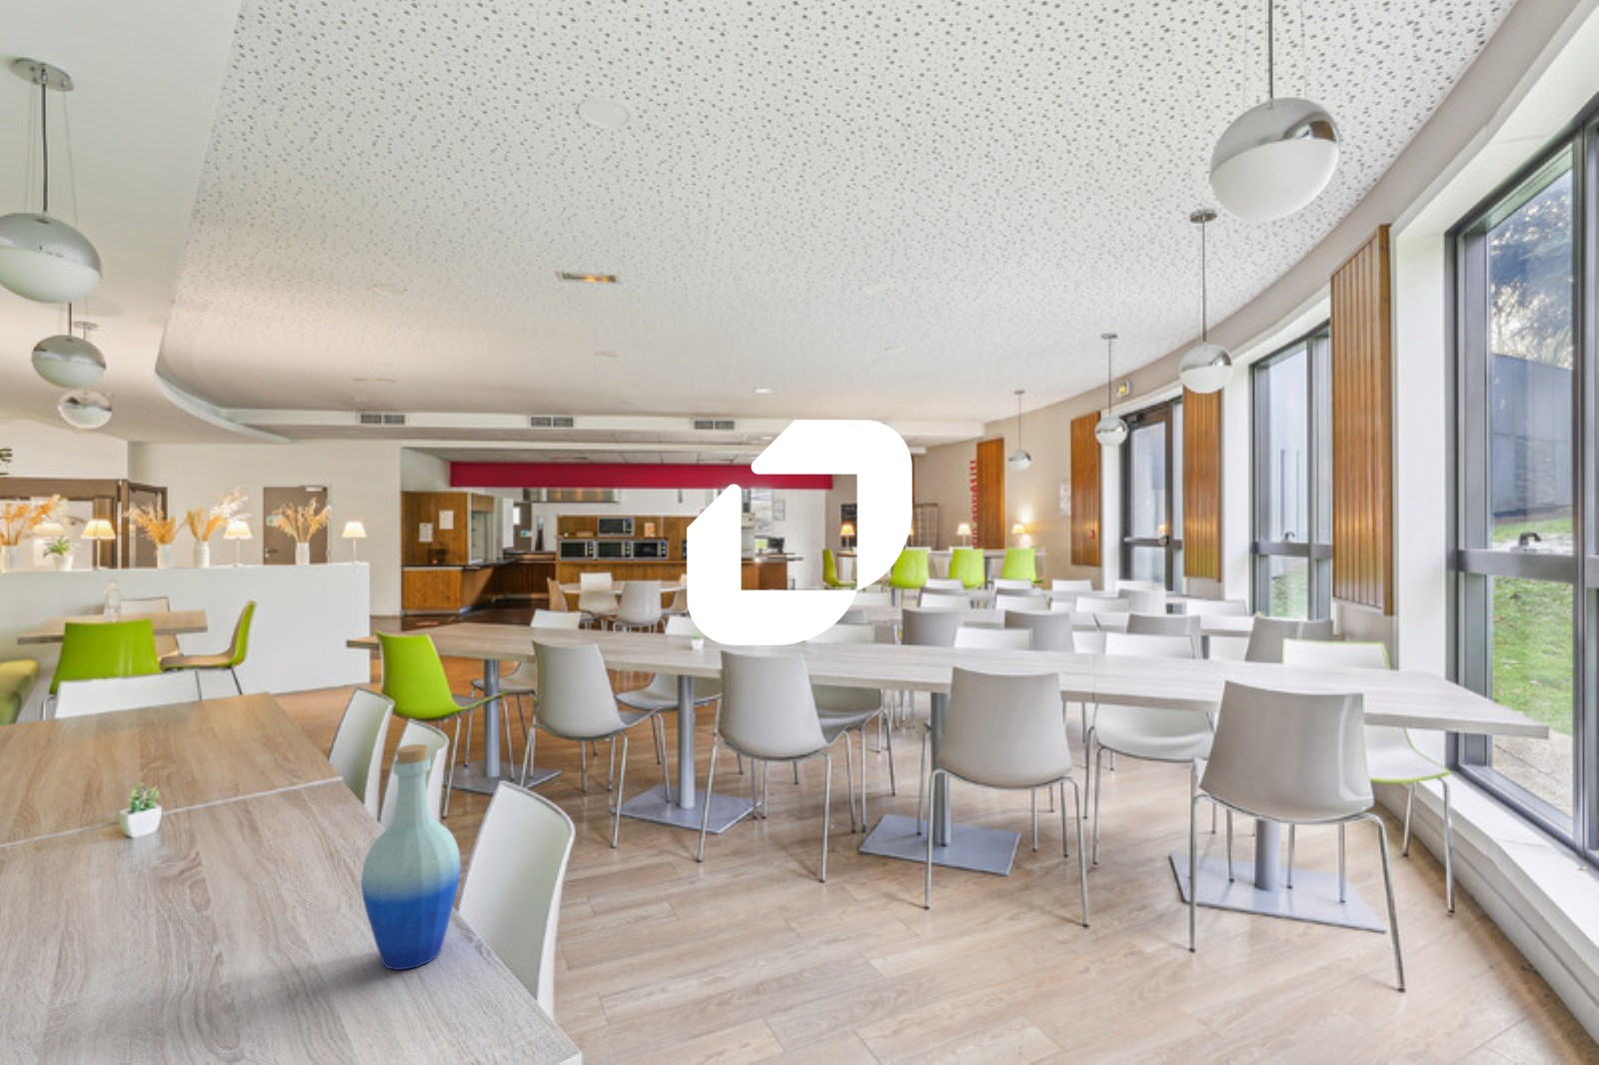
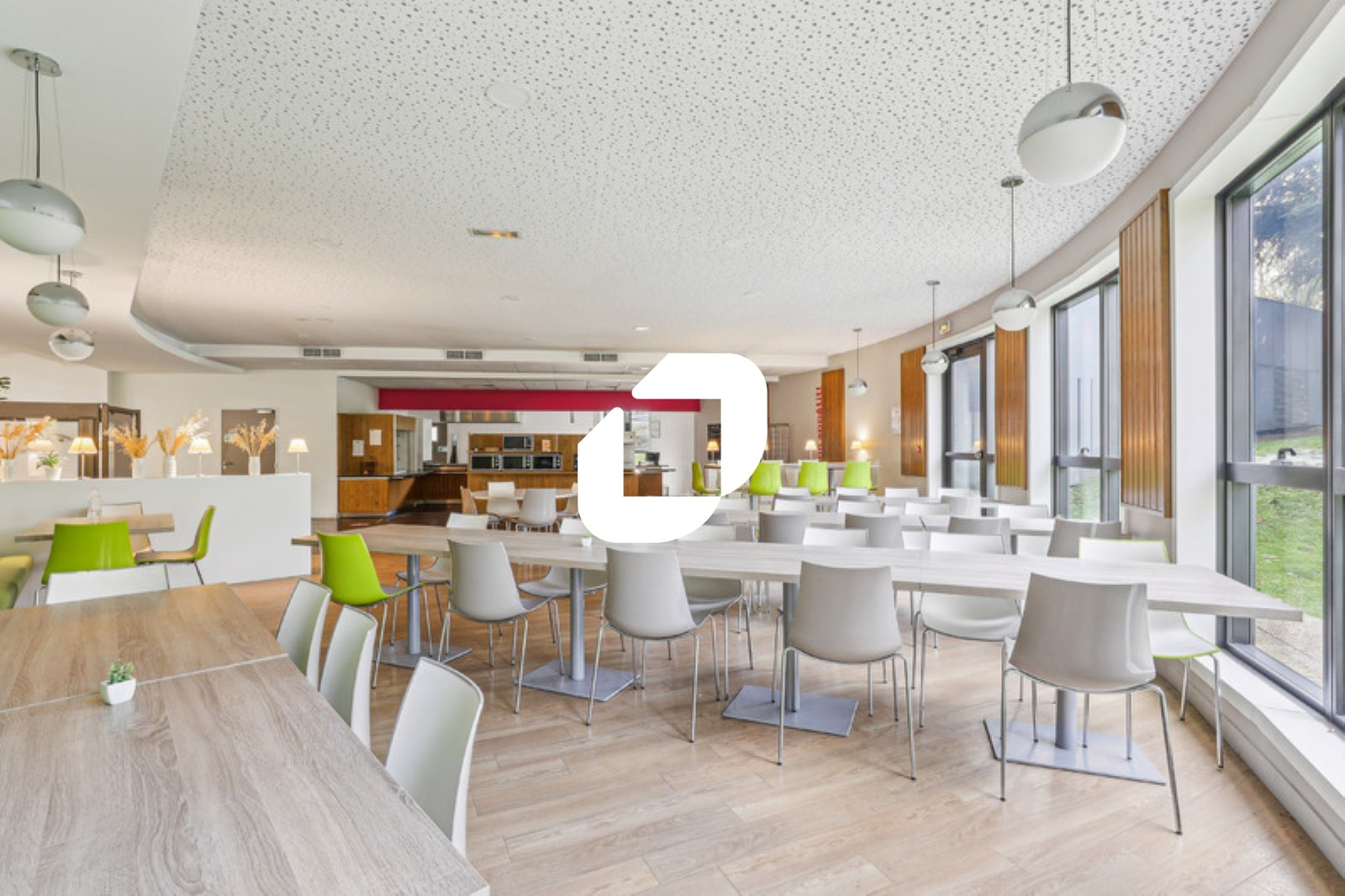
- bottle [360,743,461,971]
